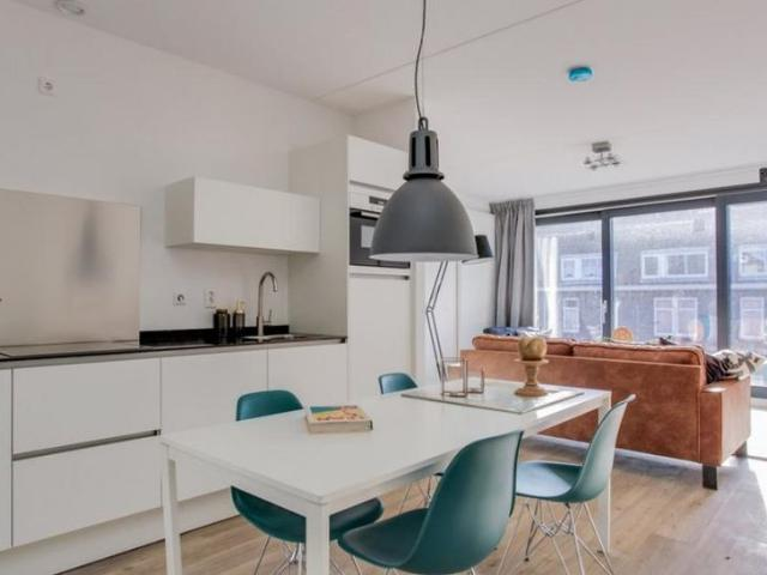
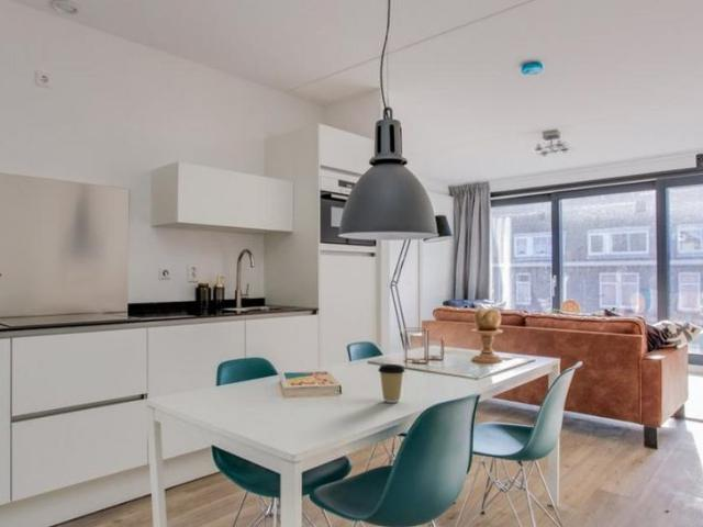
+ coffee cup [377,363,406,404]
